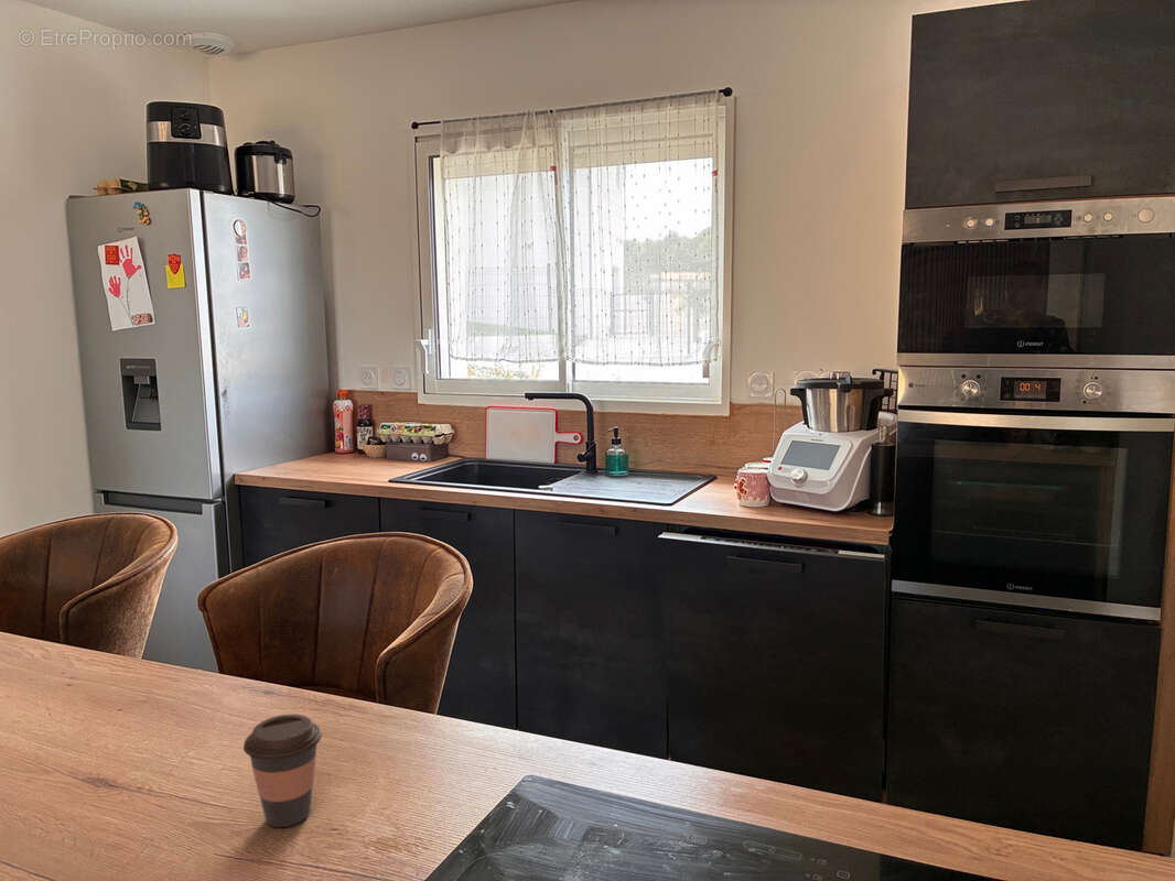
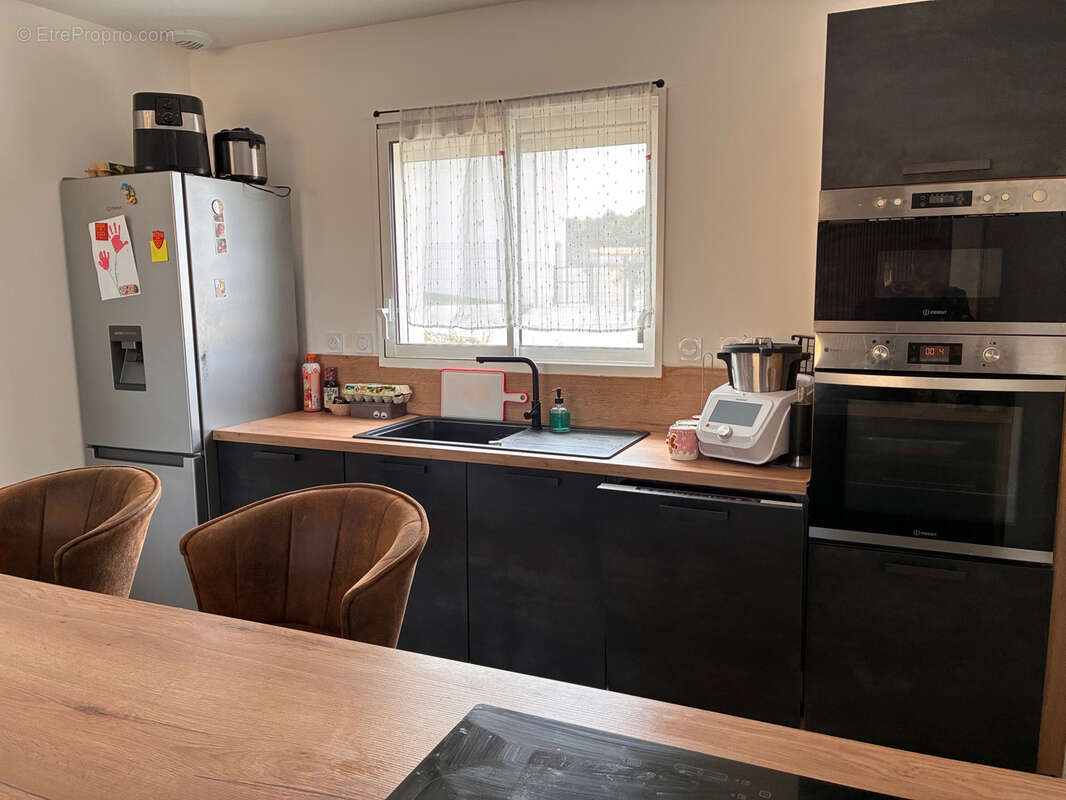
- coffee cup [242,714,323,828]
